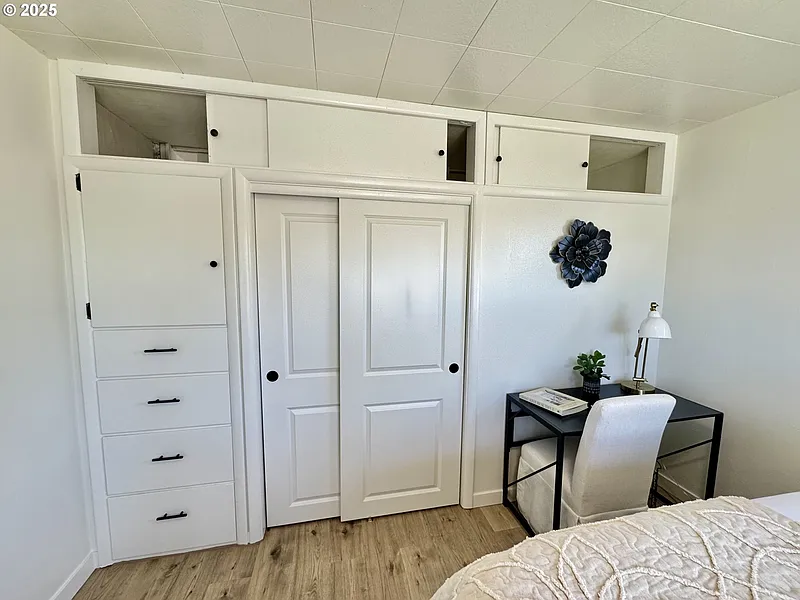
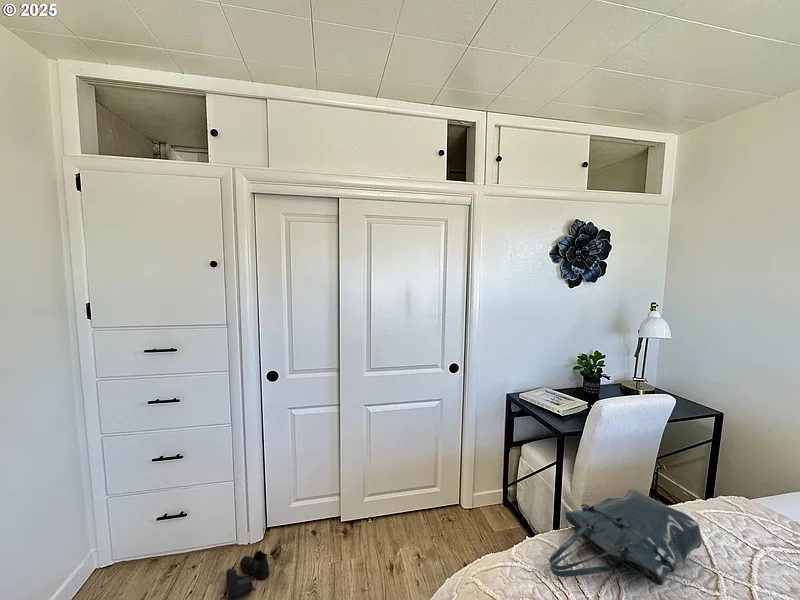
+ boots [225,549,270,600]
+ tote bag [549,489,703,586]
